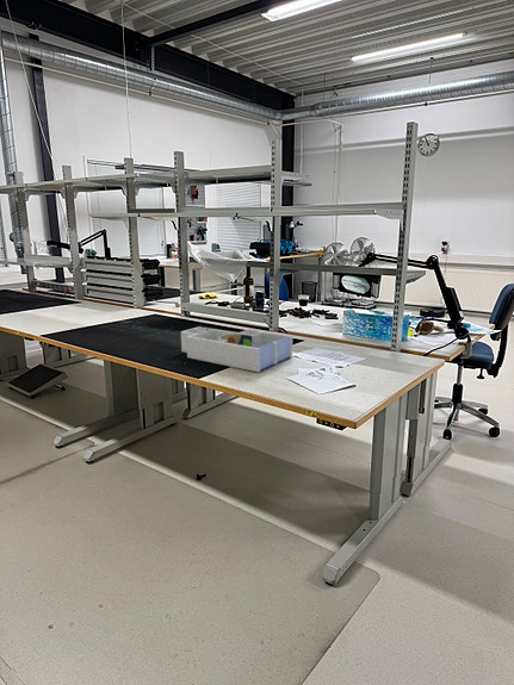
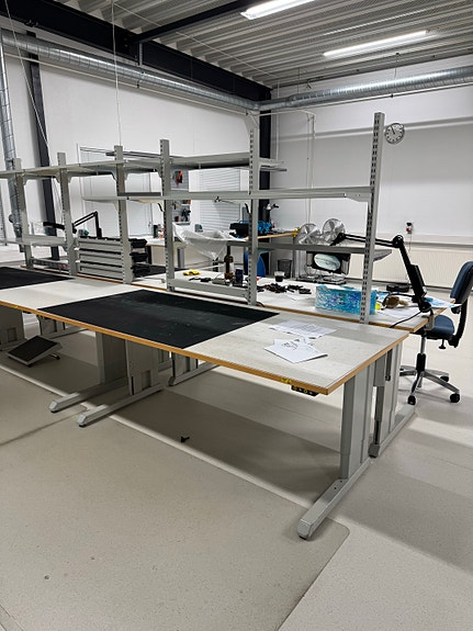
- desk organizer [180,325,293,373]
